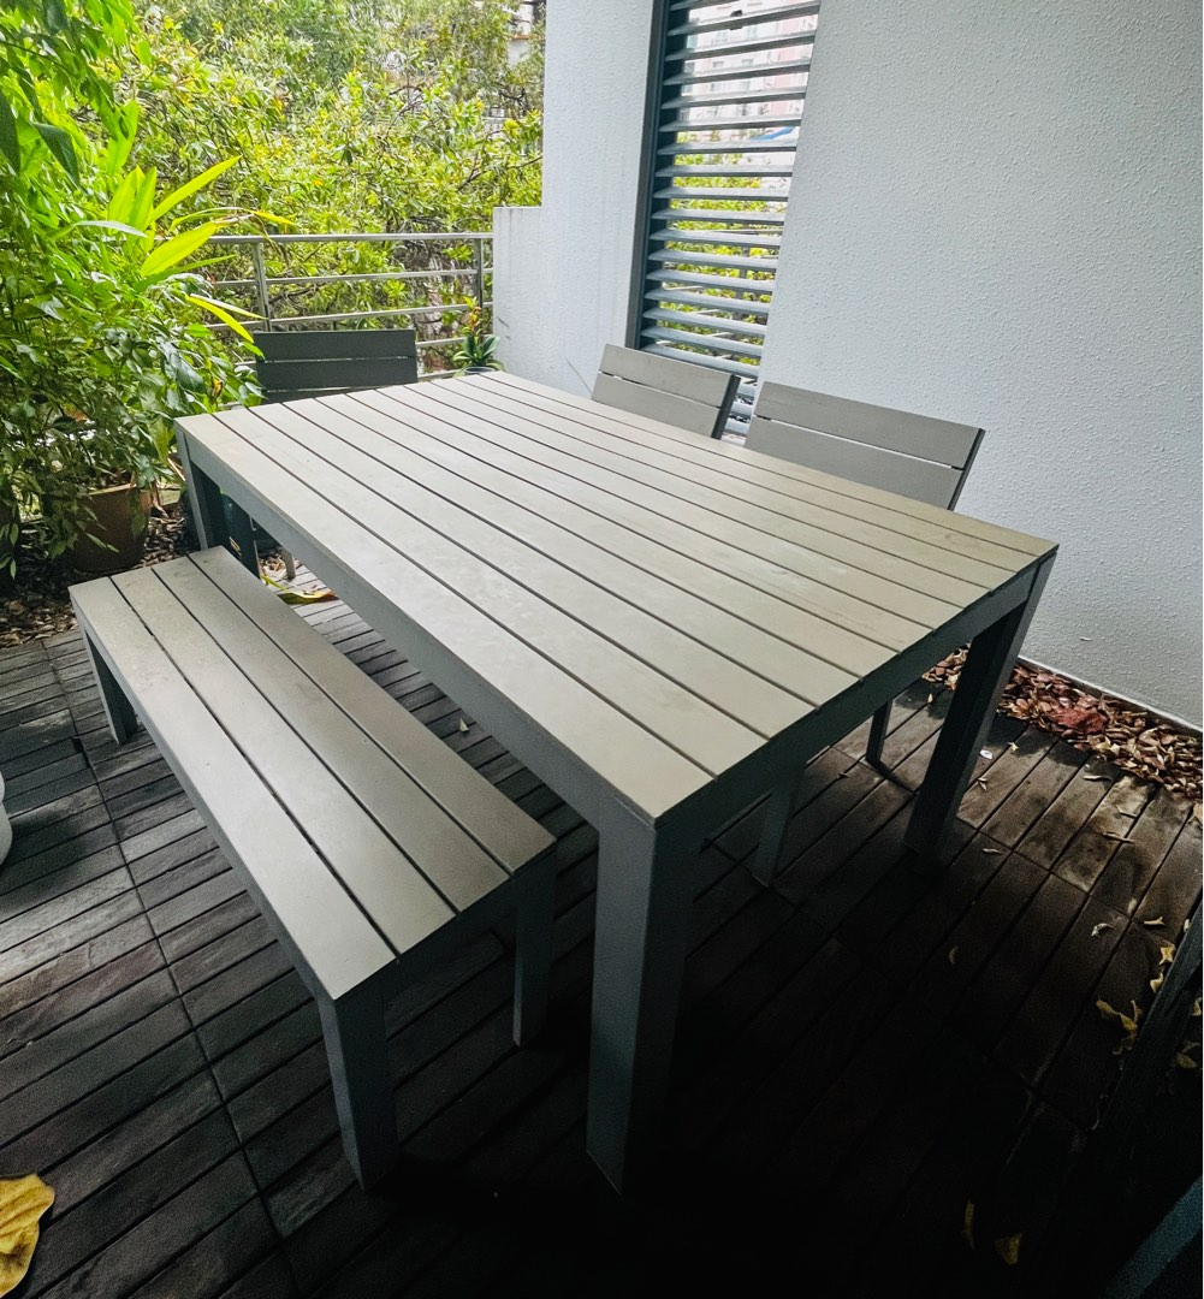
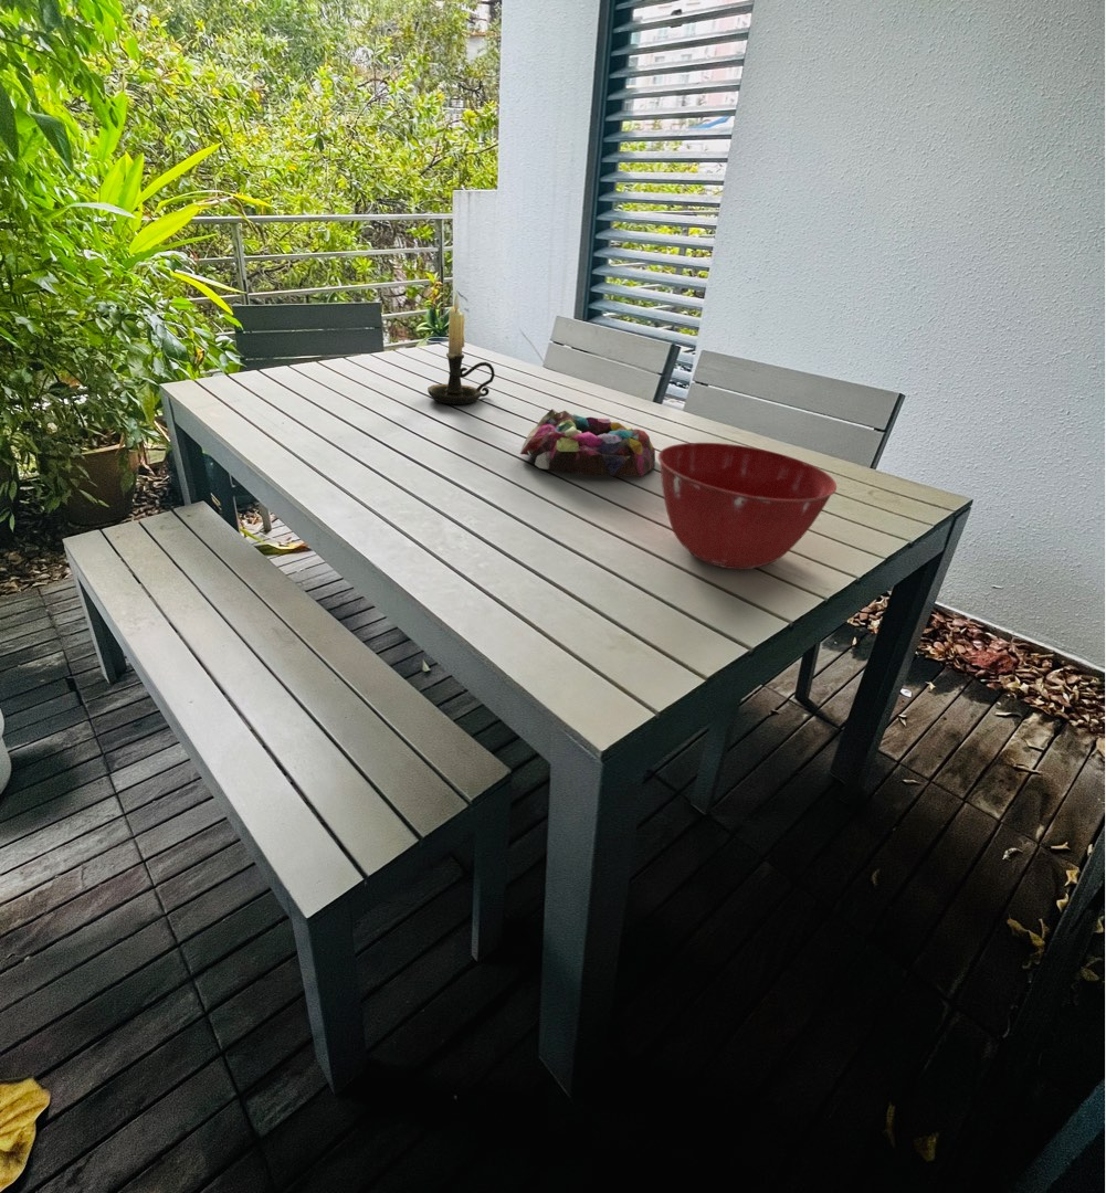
+ mixing bowl [657,442,838,570]
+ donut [519,409,656,477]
+ candle holder [426,292,496,405]
